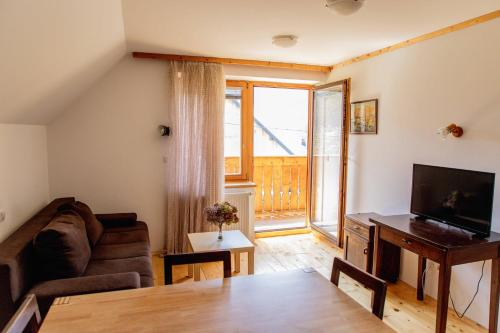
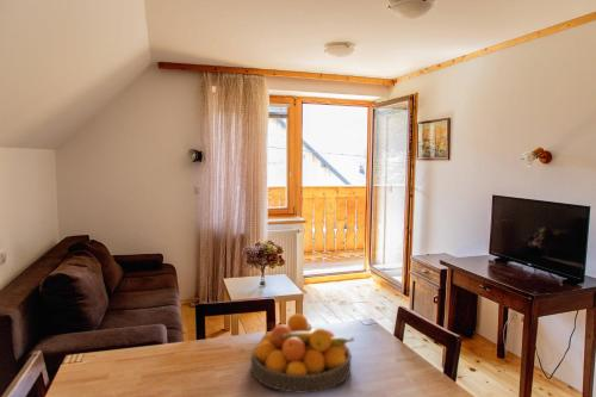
+ fruit bowl [250,312,355,395]
